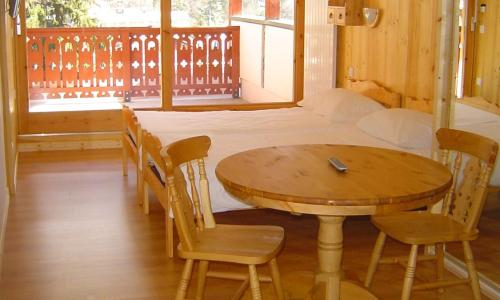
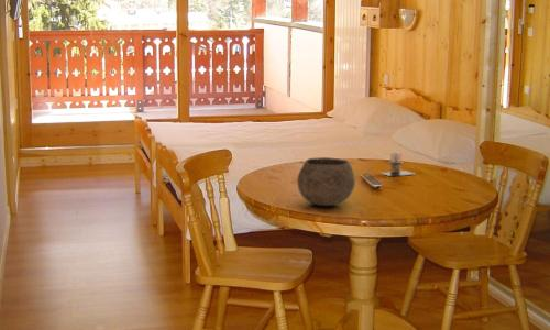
+ bowl [296,156,356,207]
+ architectural model [380,152,415,177]
